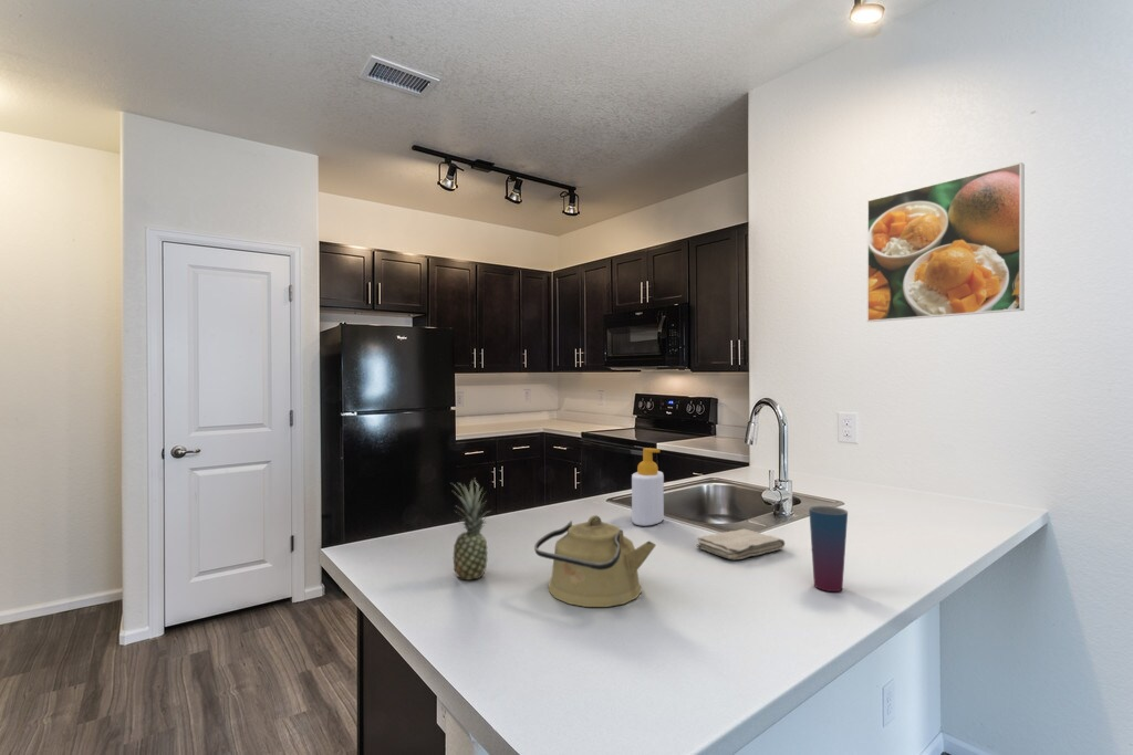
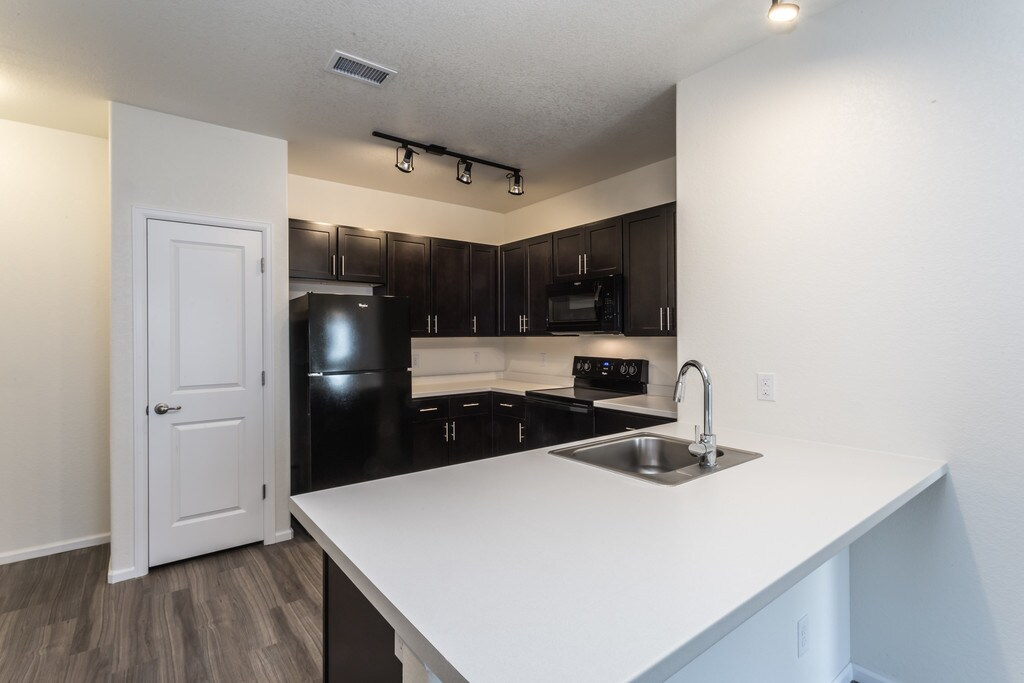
- soap bottle [631,447,665,527]
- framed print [866,161,1026,323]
- fruit [450,478,492,581]
- cup [808,505,849,593]
- washcloth [696,528,786,560]
- kettle [533,514,657,608]
